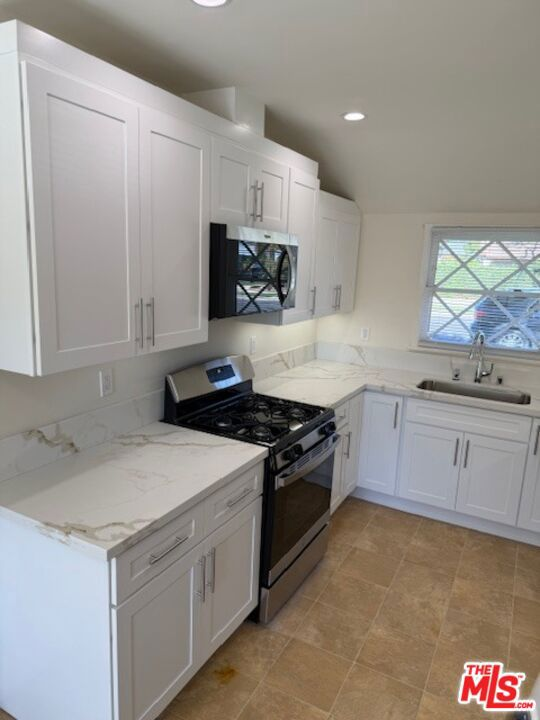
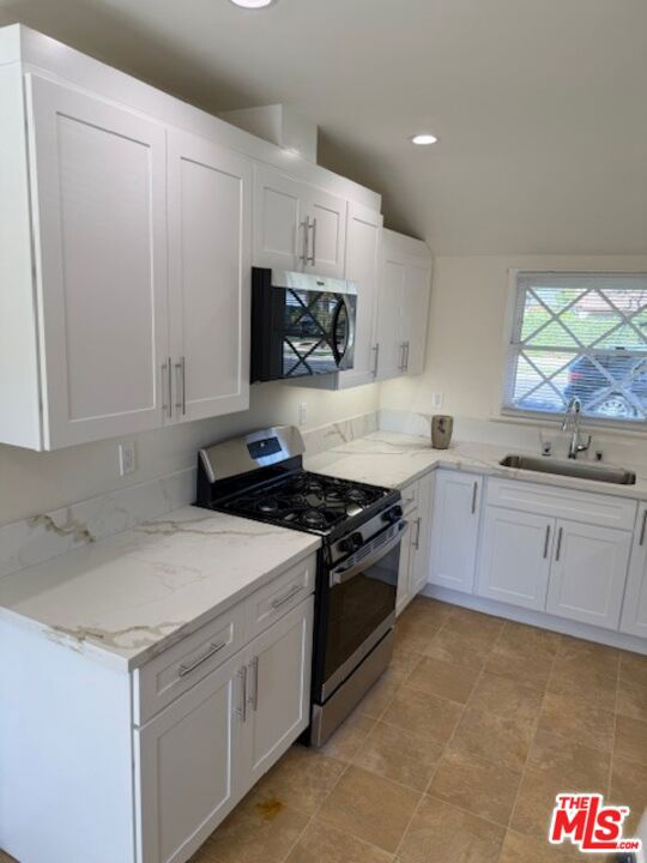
+ plant pot [430,414,454,449]
